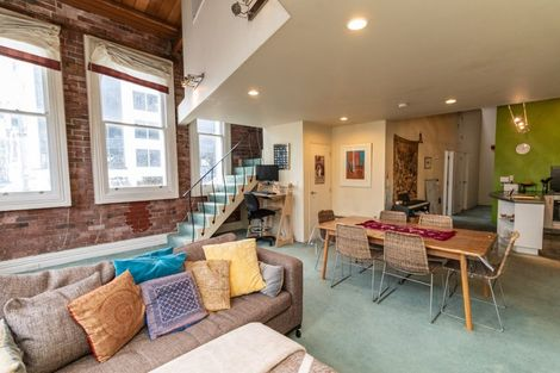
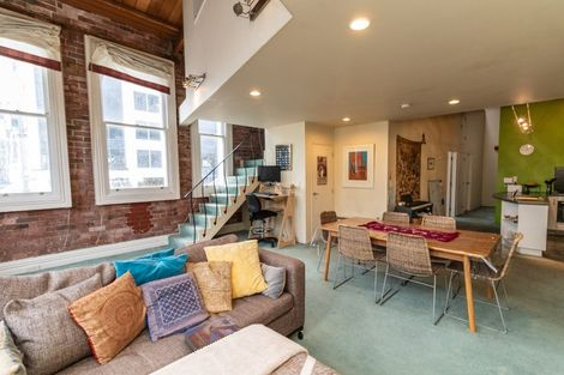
+ textbook [182,315,242,352]
